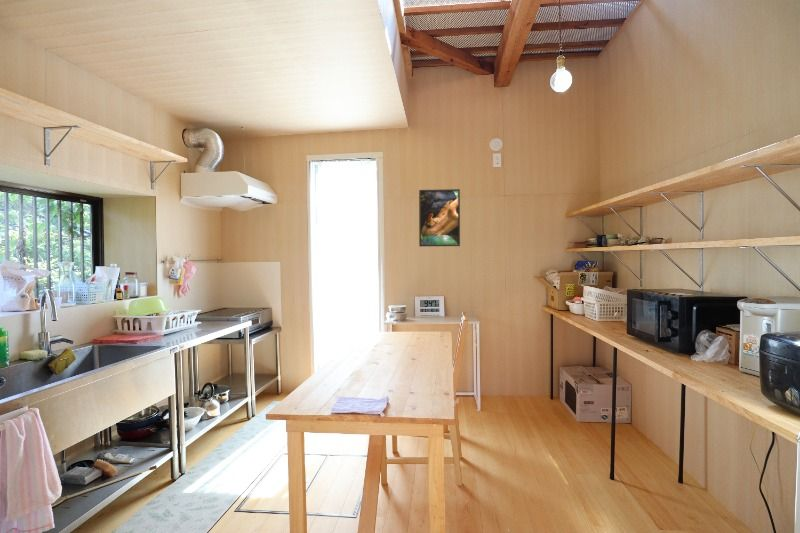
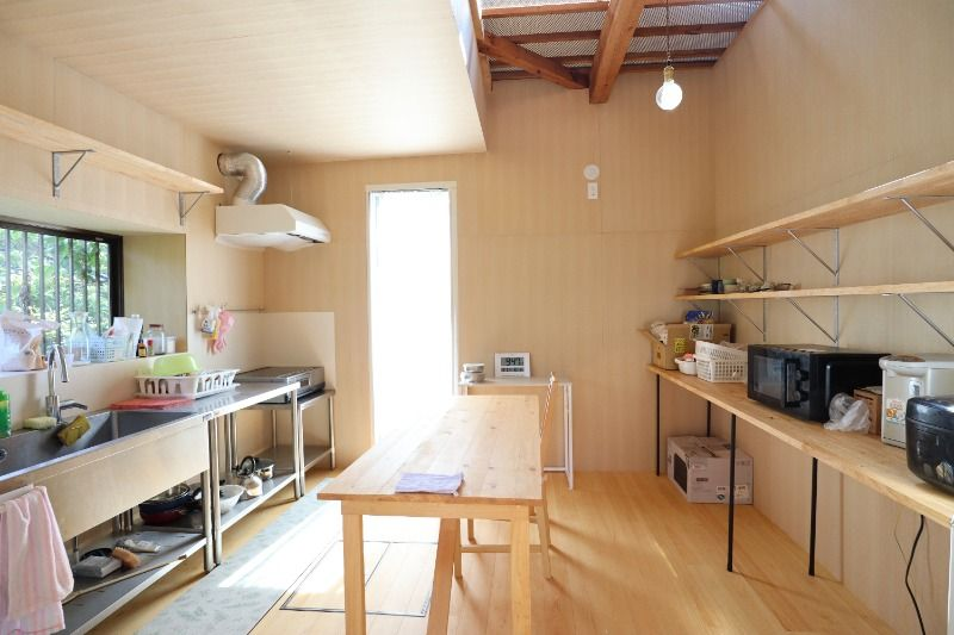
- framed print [418,188,461,247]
